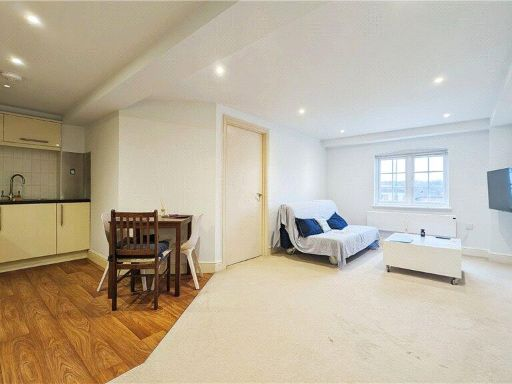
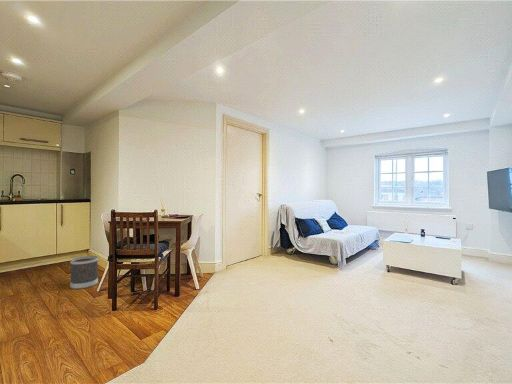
+ wastebasket [69,255,99,290]
